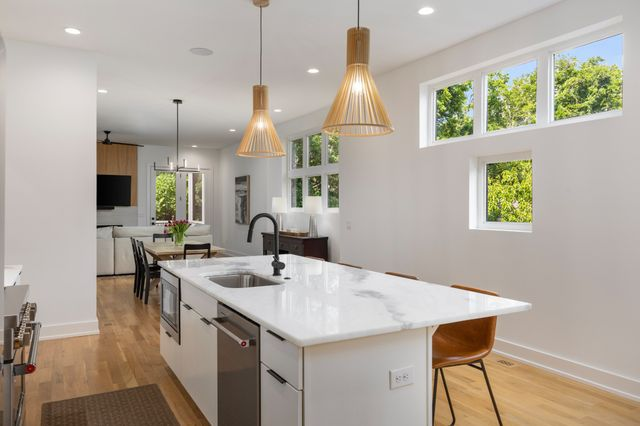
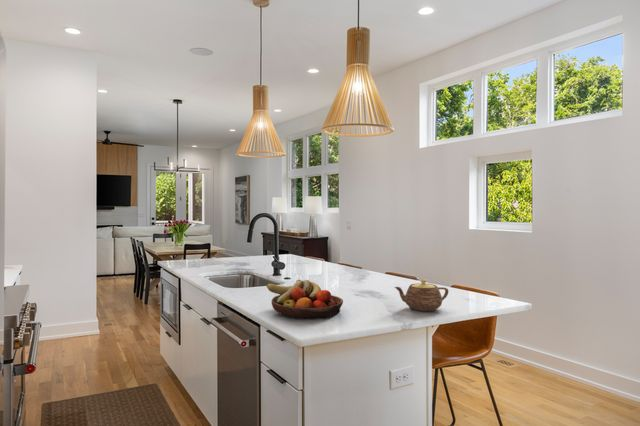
+ teapot [394,279,450,312]
+ fruit bowl [266,279,344,320]
